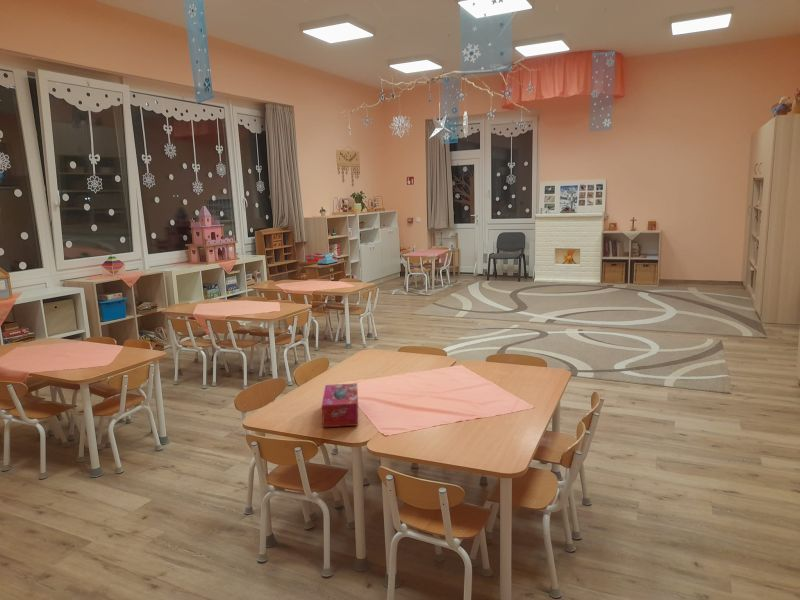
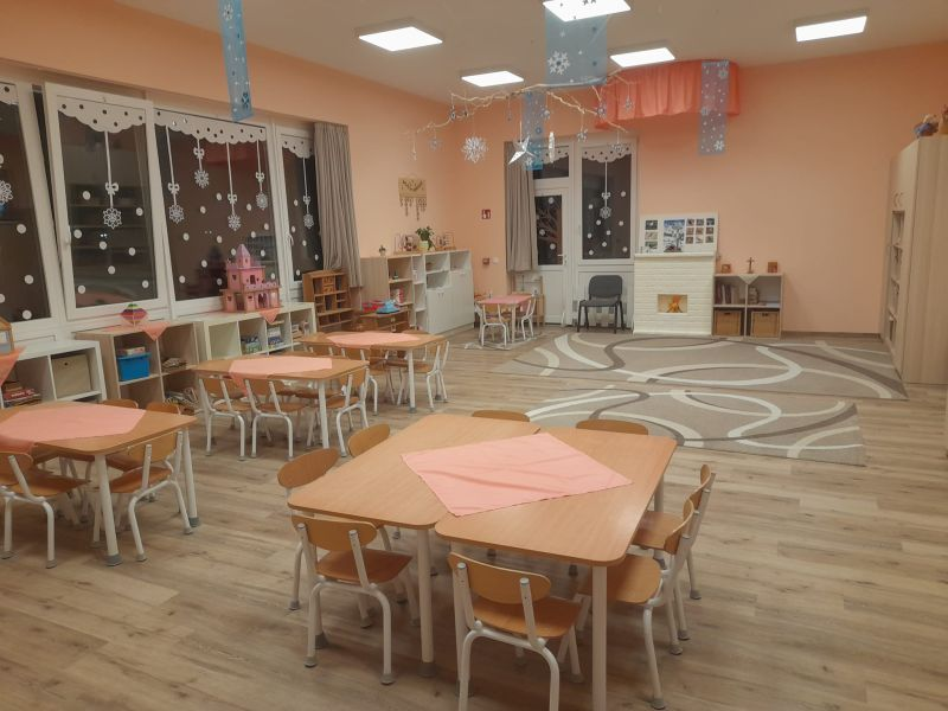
- tissue box [321,382,359,428]
